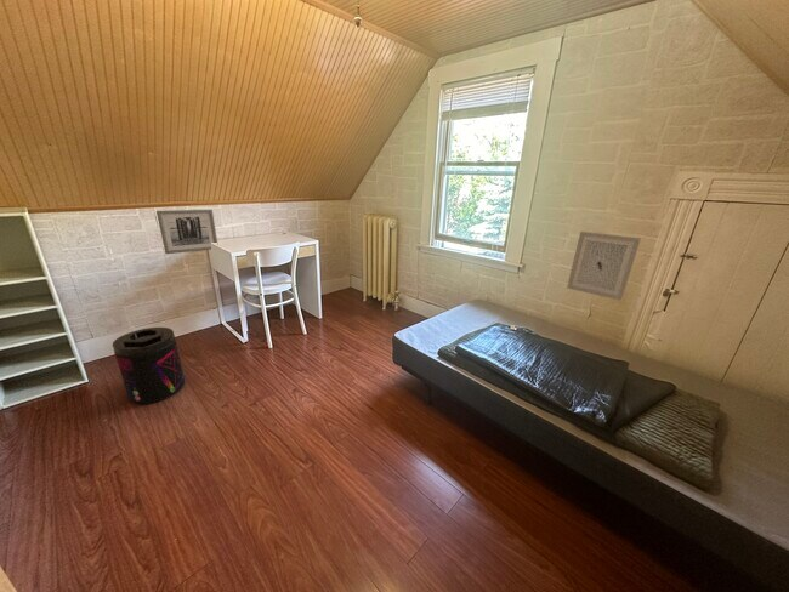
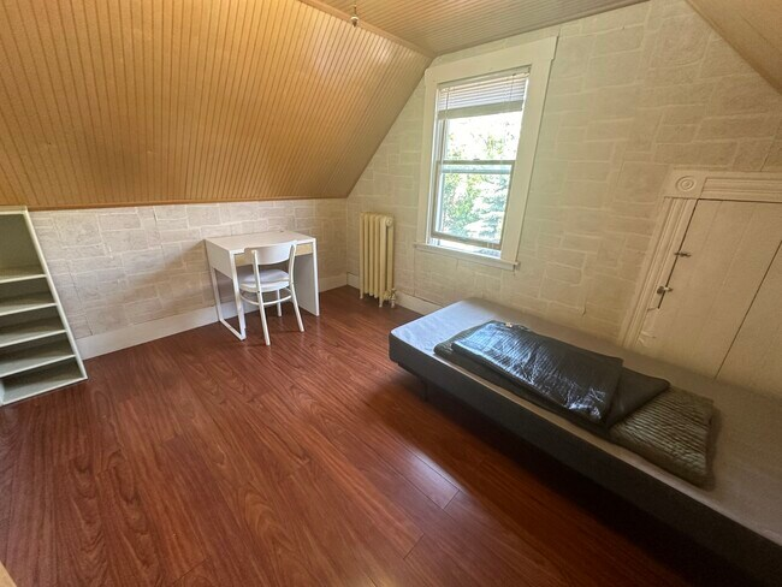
- supplement container [112,326,186,405]
- wall art [155,209,218,255]
- wall art [566,230,642,302]
